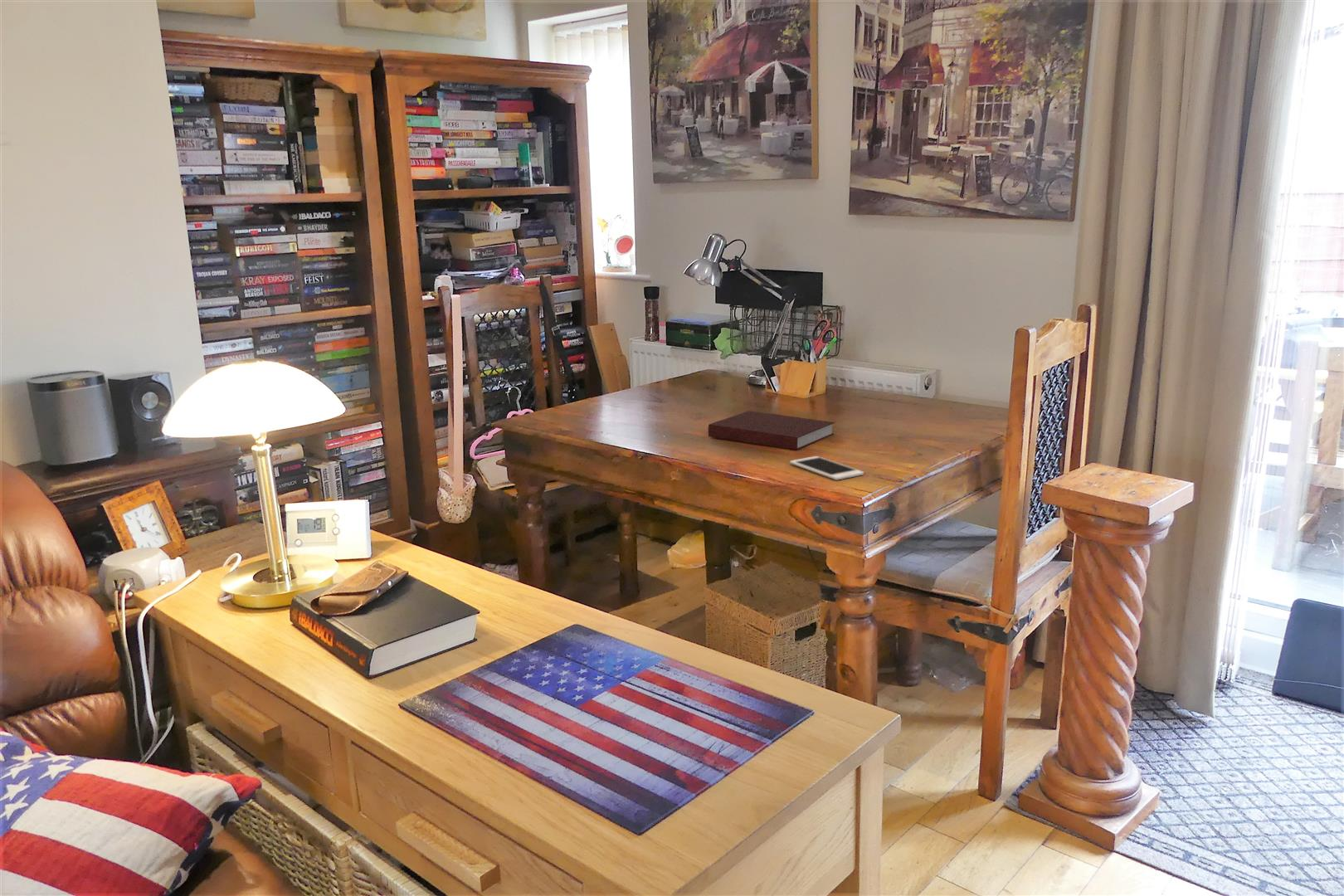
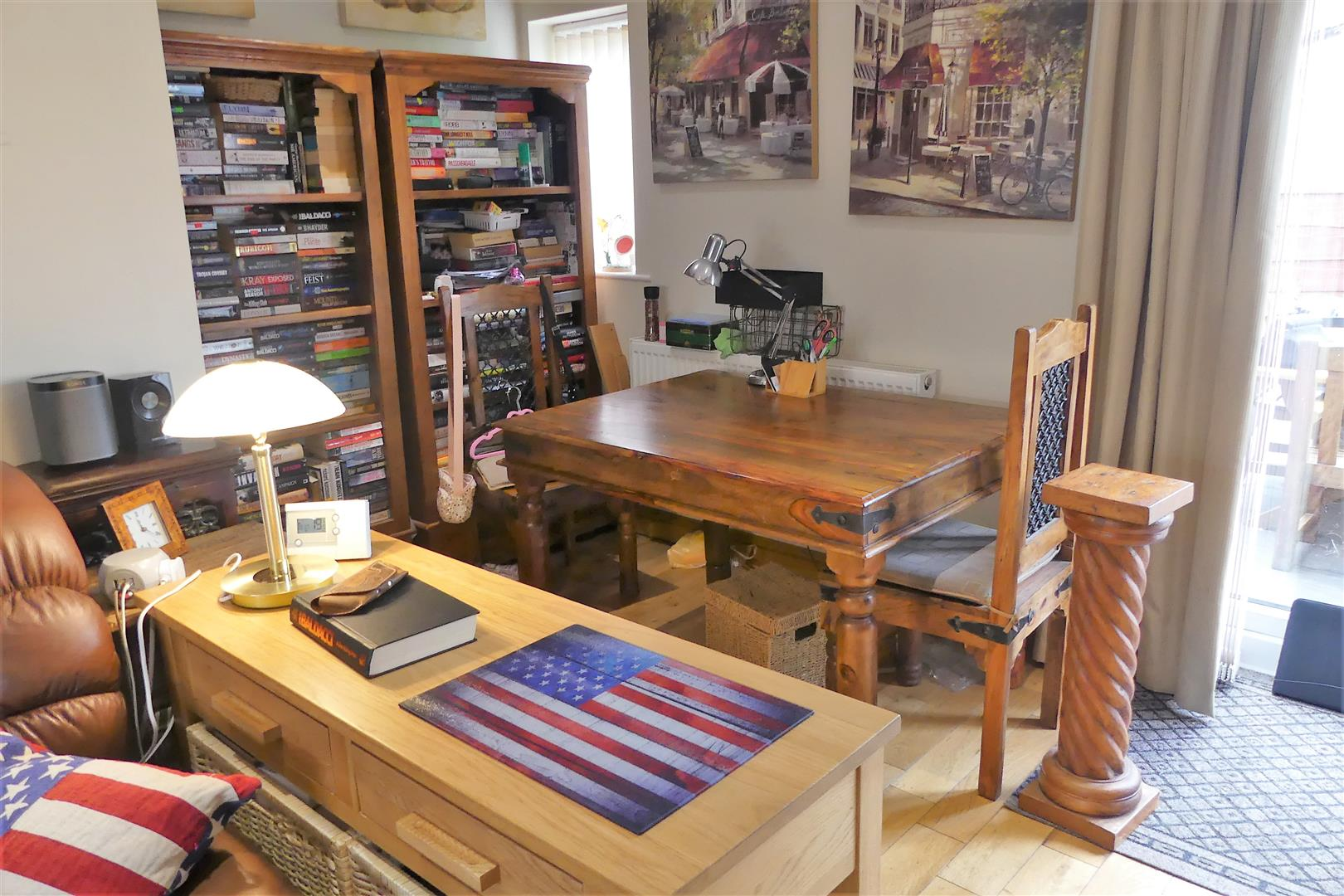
- cell phone [789,455,864,480]
- notebook [708,410,835,451]
